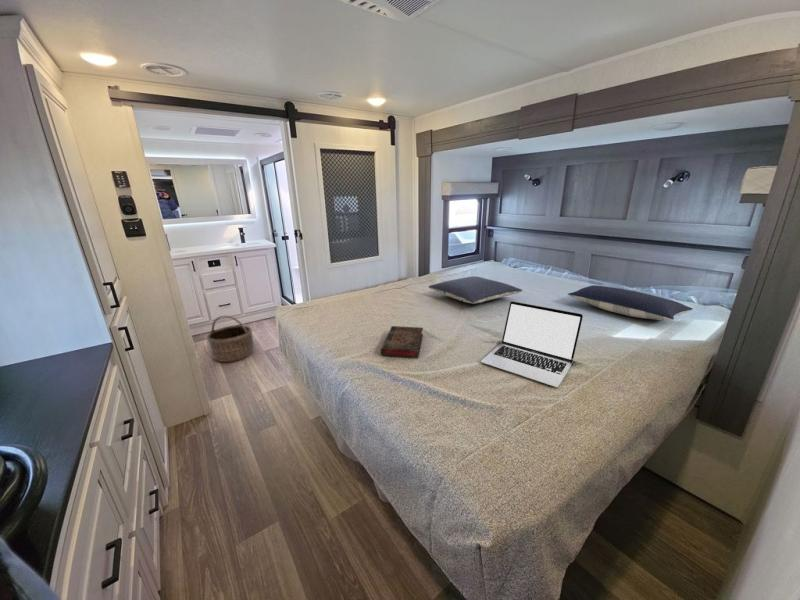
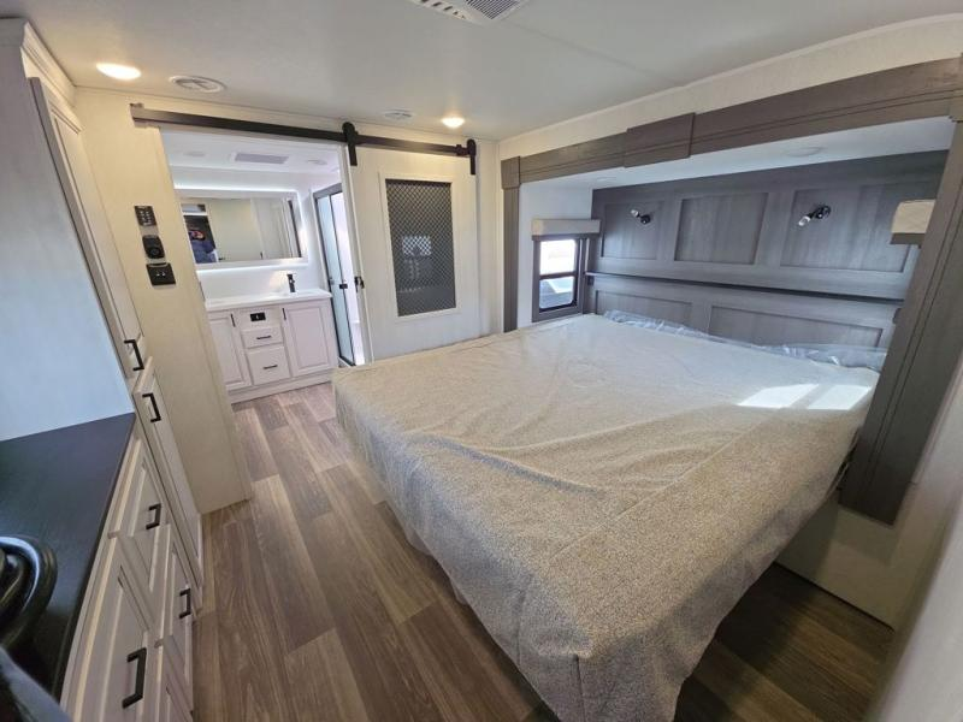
- book [380,325,424,359]
- basket [206,314,255,363]
- laptop [480,300,584,388]
- pillow [427,275,523,305]
- pillow [567,284,694,321]
